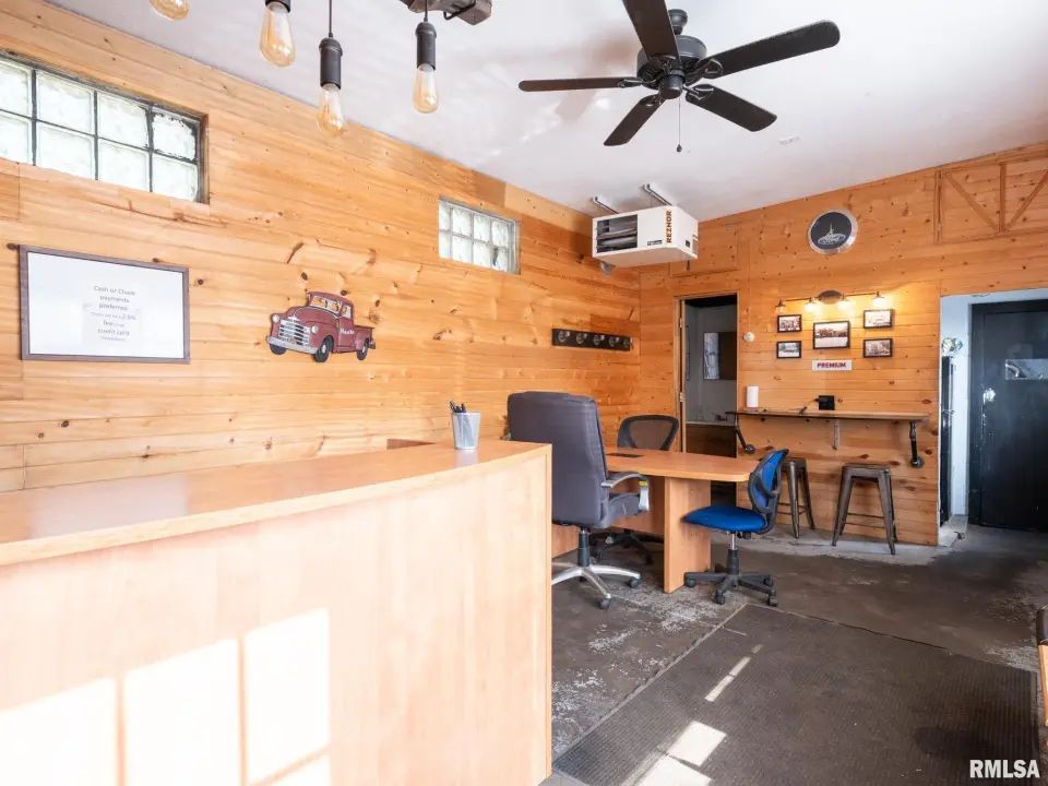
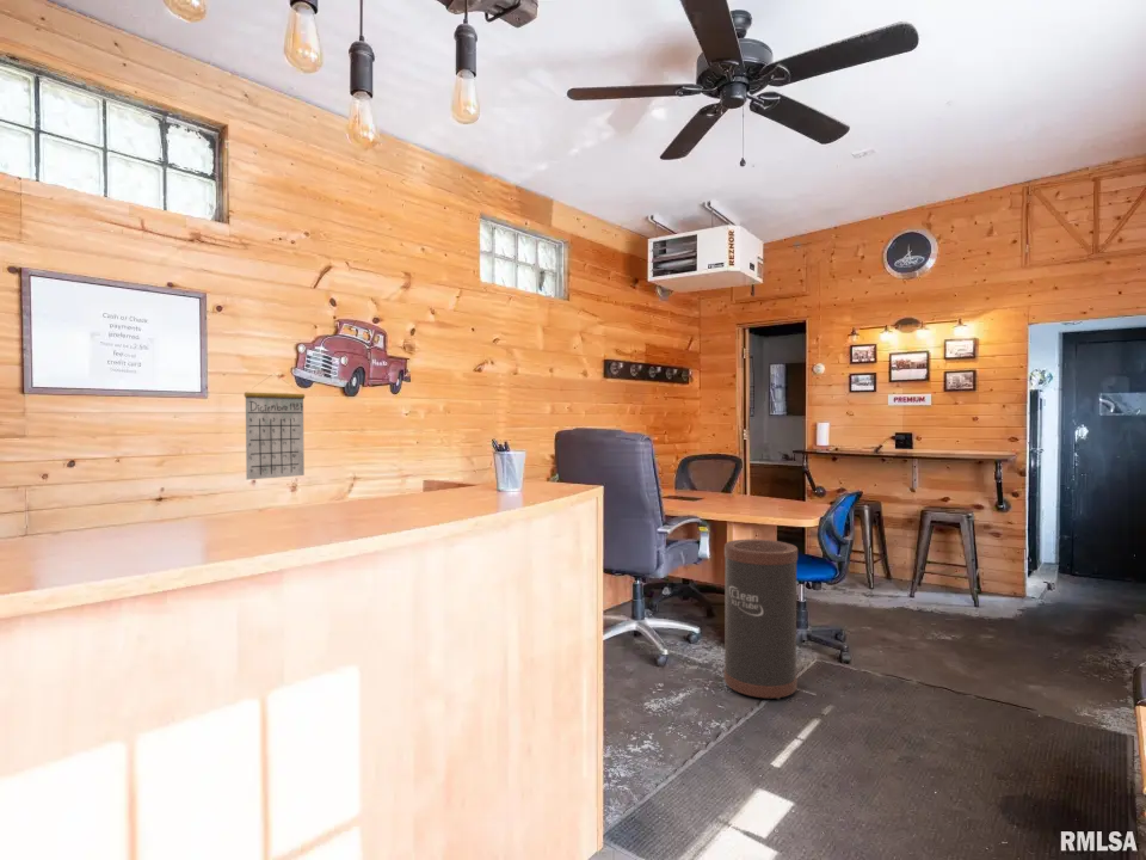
+ trash can [722,539,799,701]
+ calendar [244,373,306,481]
